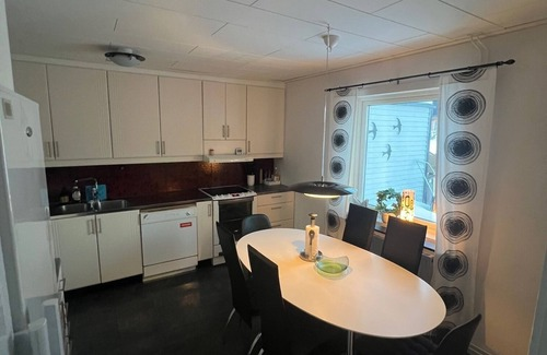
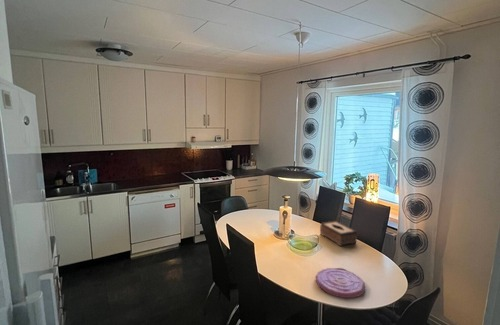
+ plate [315,267,366,299]
+ tissue box [319,220,358,247]
